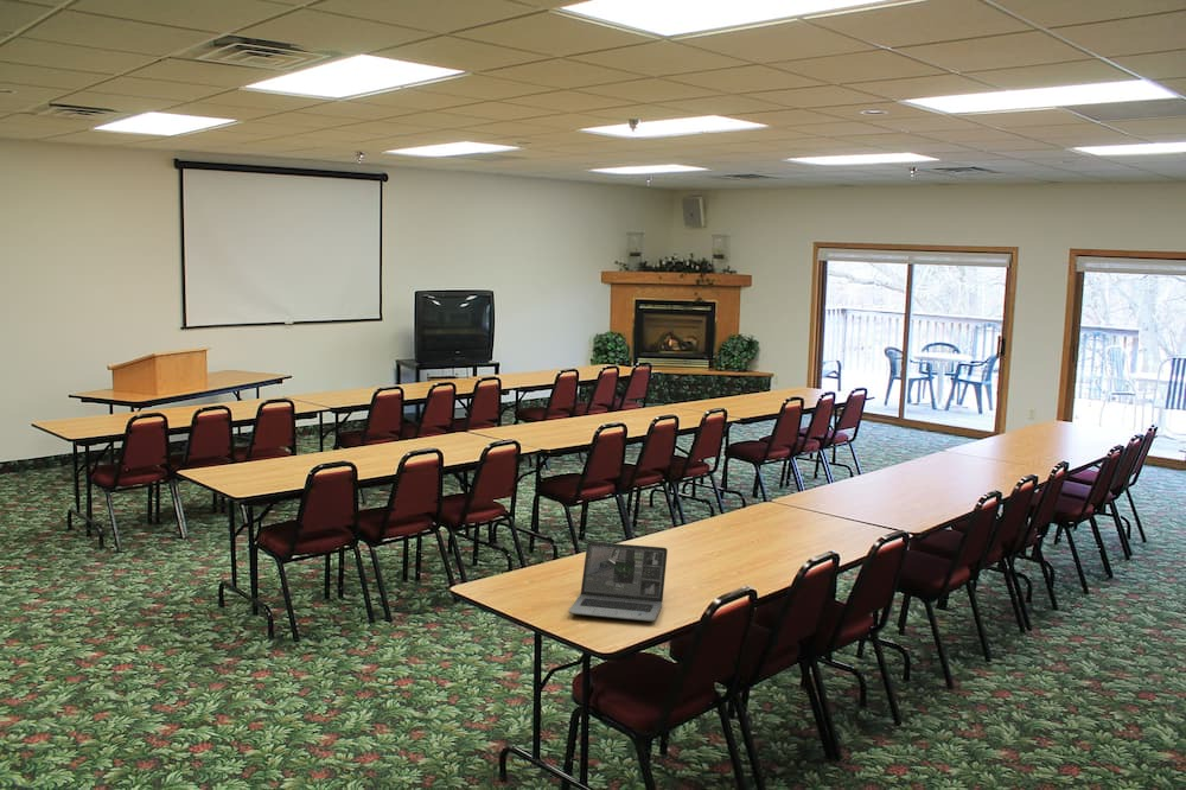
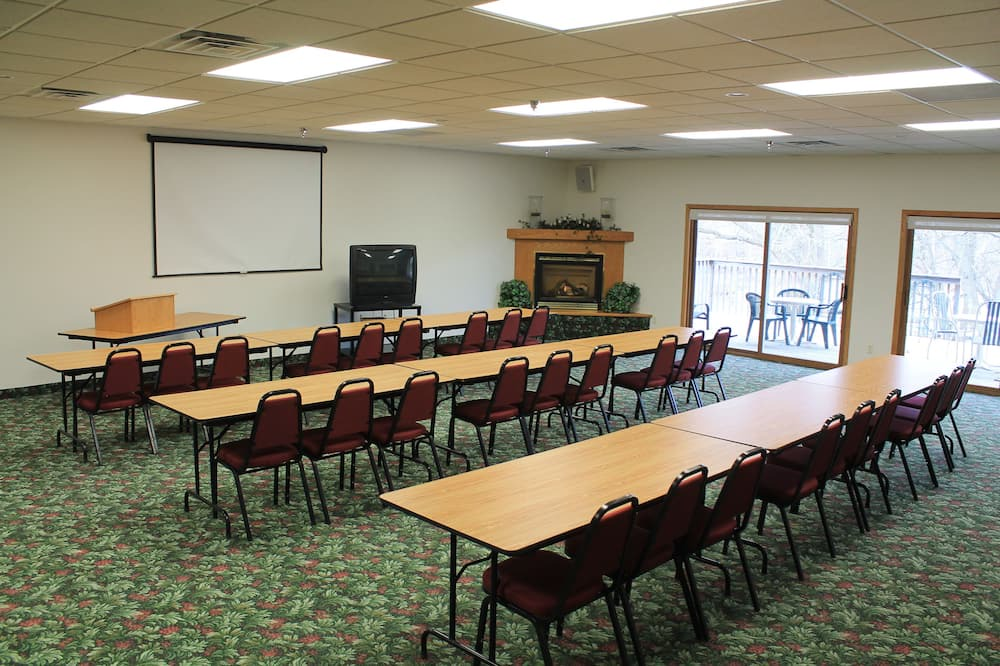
- laptop [567,541,669,623]
